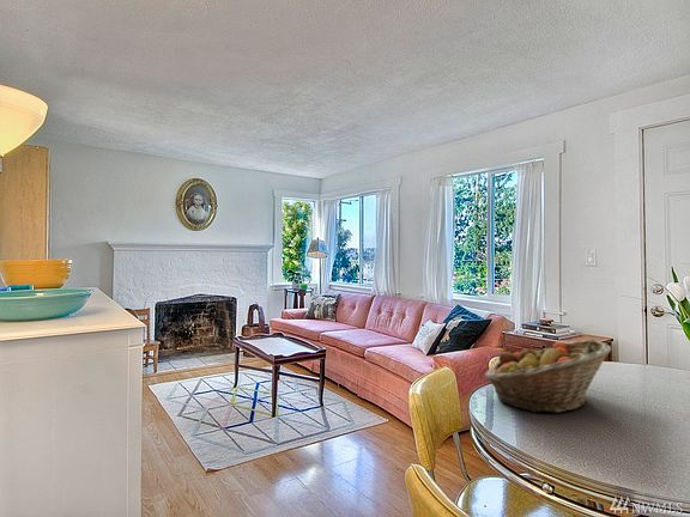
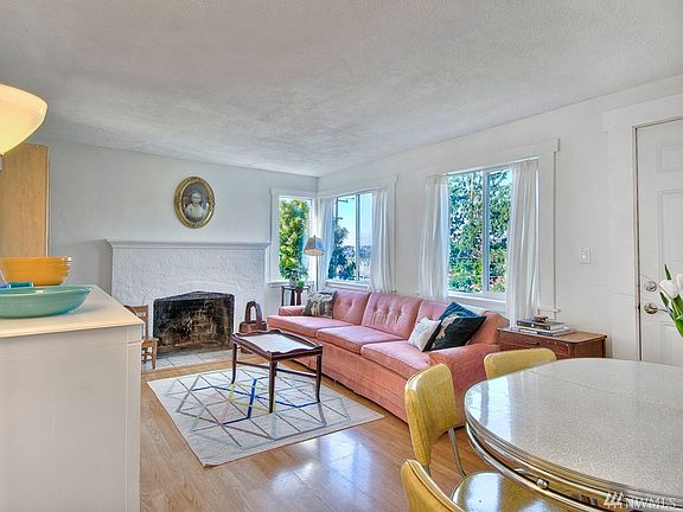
- fruit basket [484,339,612,414]
